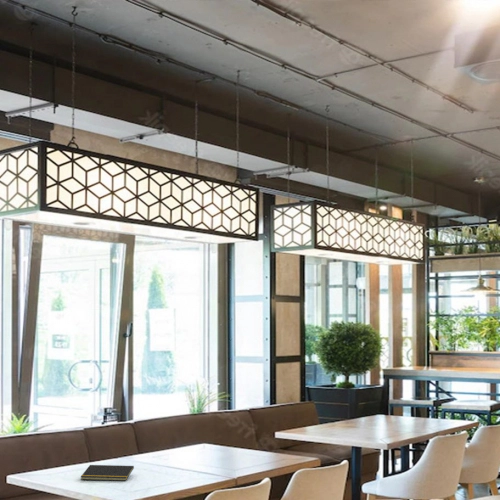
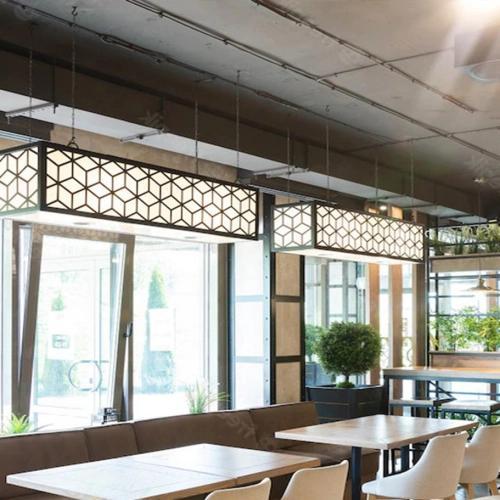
- notepad [80,464,135,482]
